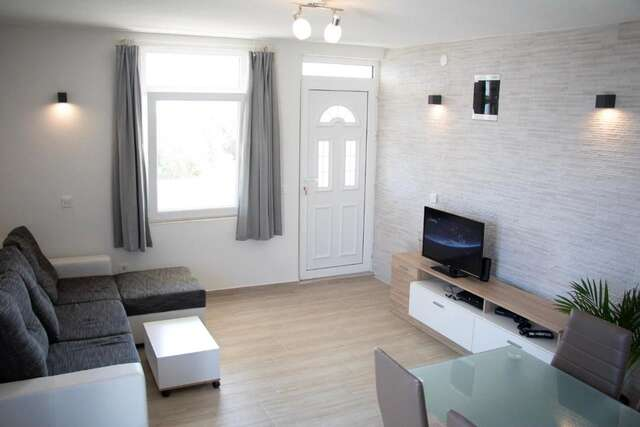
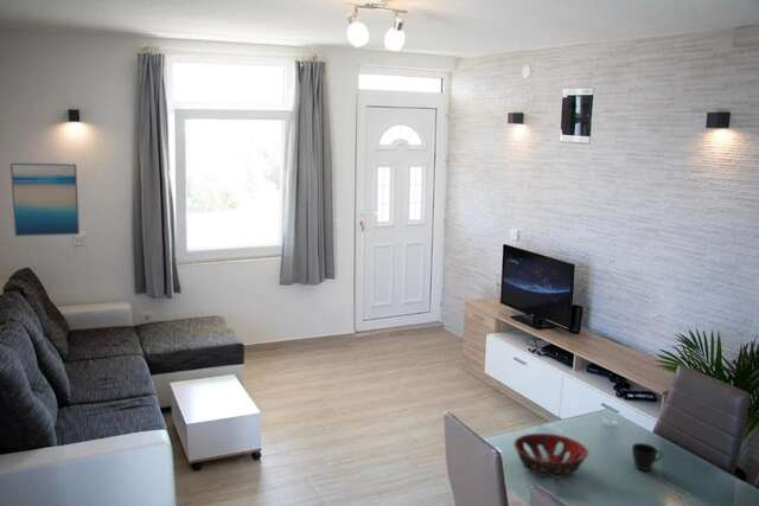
+ decorative bowl [512,433,589,480]
+ cup [631,442,663,472]
+ wall art [9,162,81,237]
